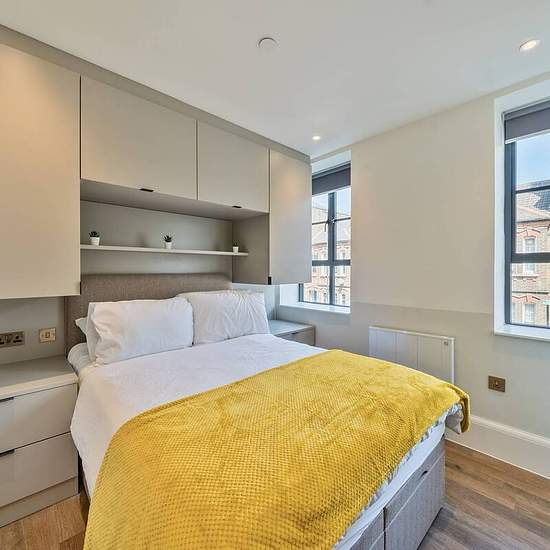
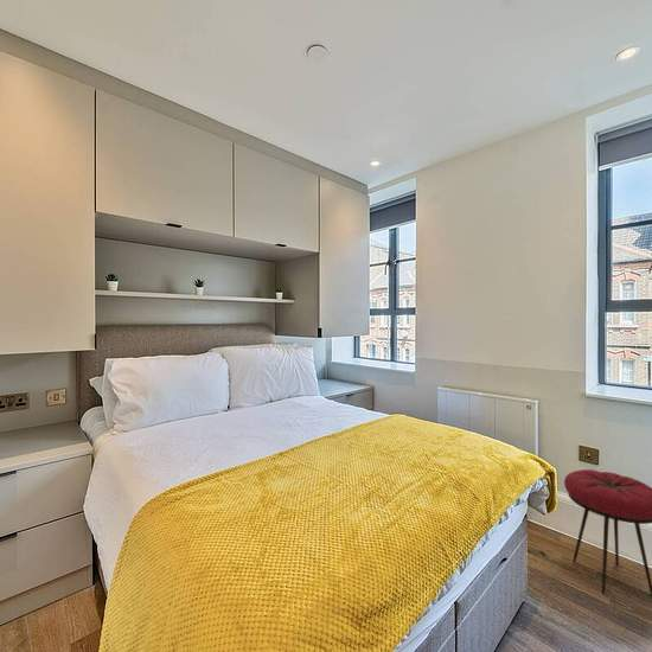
+ stool [563,468,652,597]
